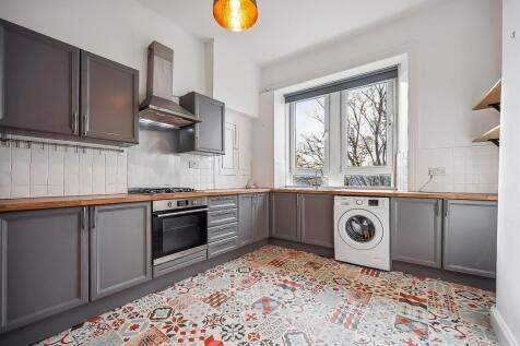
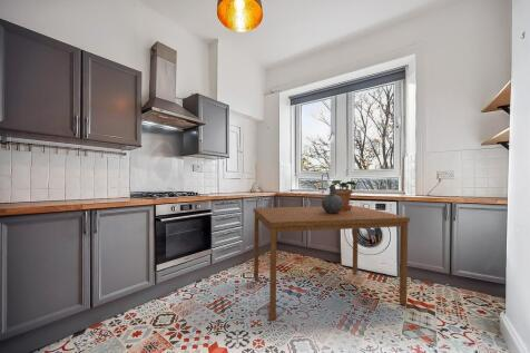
+ dining table [253,205,411,322]
+ ceramic jug [321,185,343,214]
+ potted plant [328,179,357,210]
